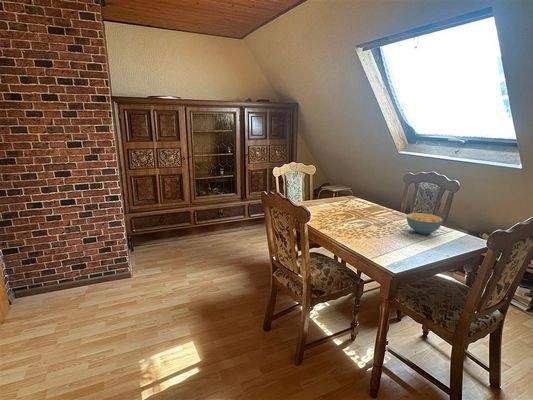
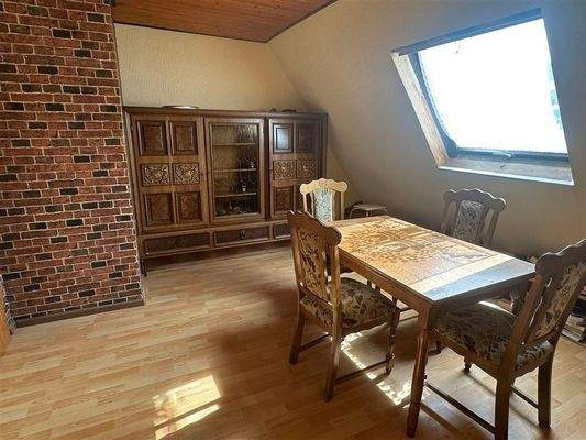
- cereal bowl [406,212,443,235]
